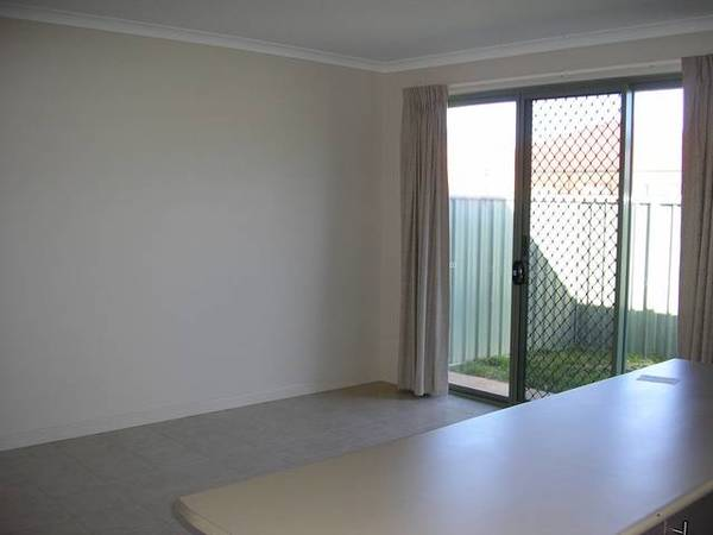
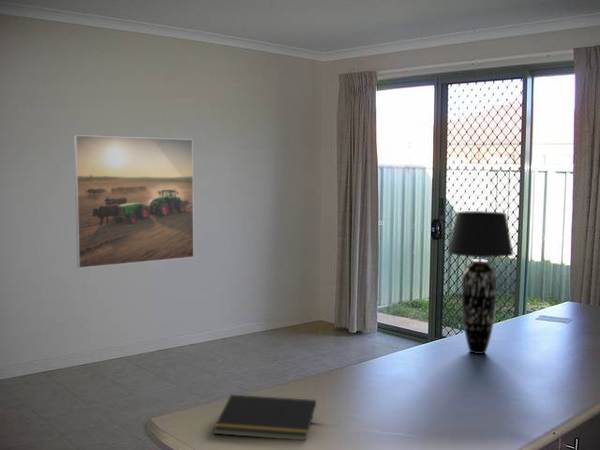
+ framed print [73,134,195,269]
+ notepad [212,394,317,442]
+ table lamp [447,210,514,355]
